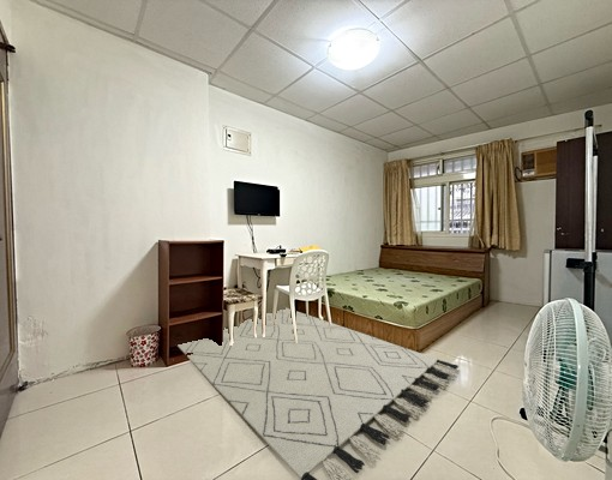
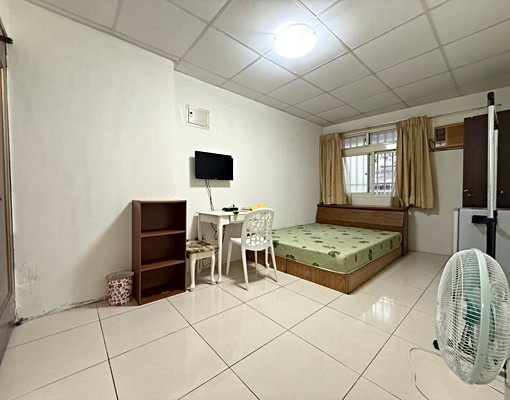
- rug [176,307,460,480]
